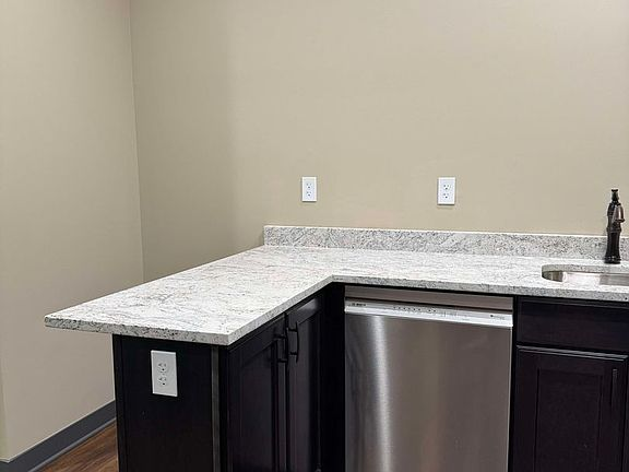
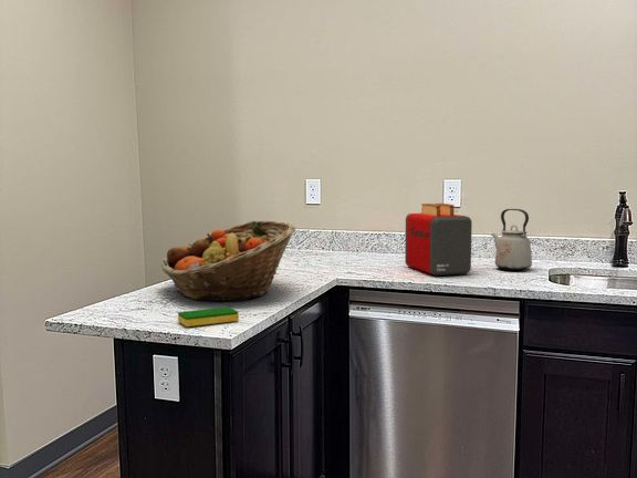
+ toaster [404,202,473,277]
+ dish sponge [177,306,240,328]
+ fruit basket [160,220,297,302]
+ kettle [490,208,533,271]
